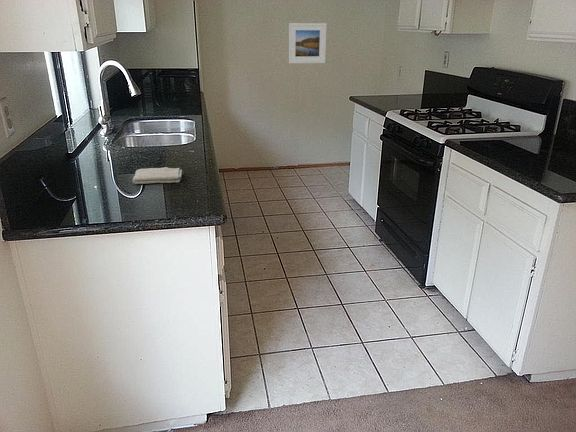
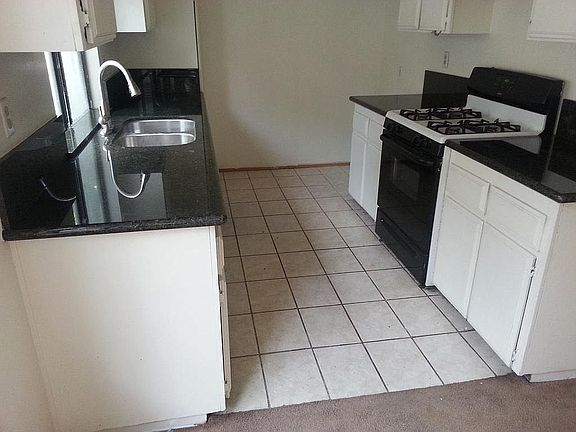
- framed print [288,22,328,64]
- washcloth [132,166,183,185]
